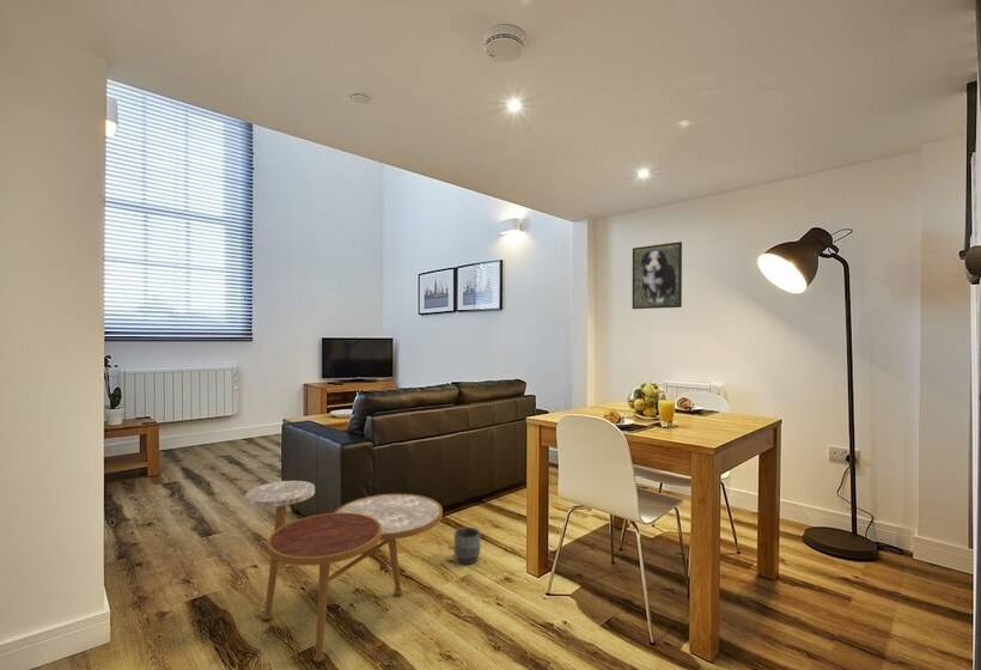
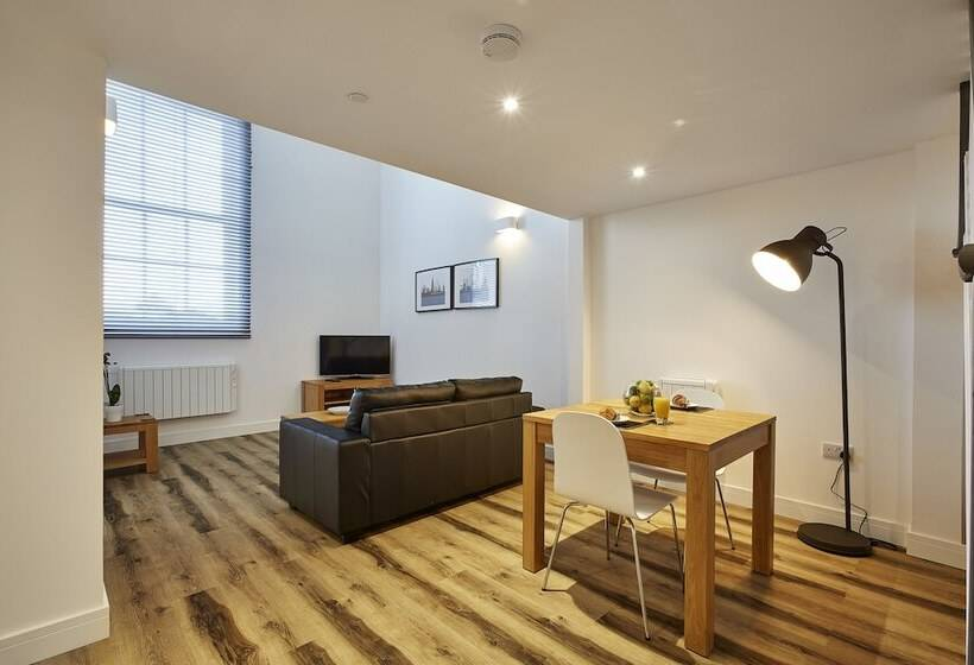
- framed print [632,240,683,310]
- planter [453,526,481,565]
- side table [245,480,444,664]
